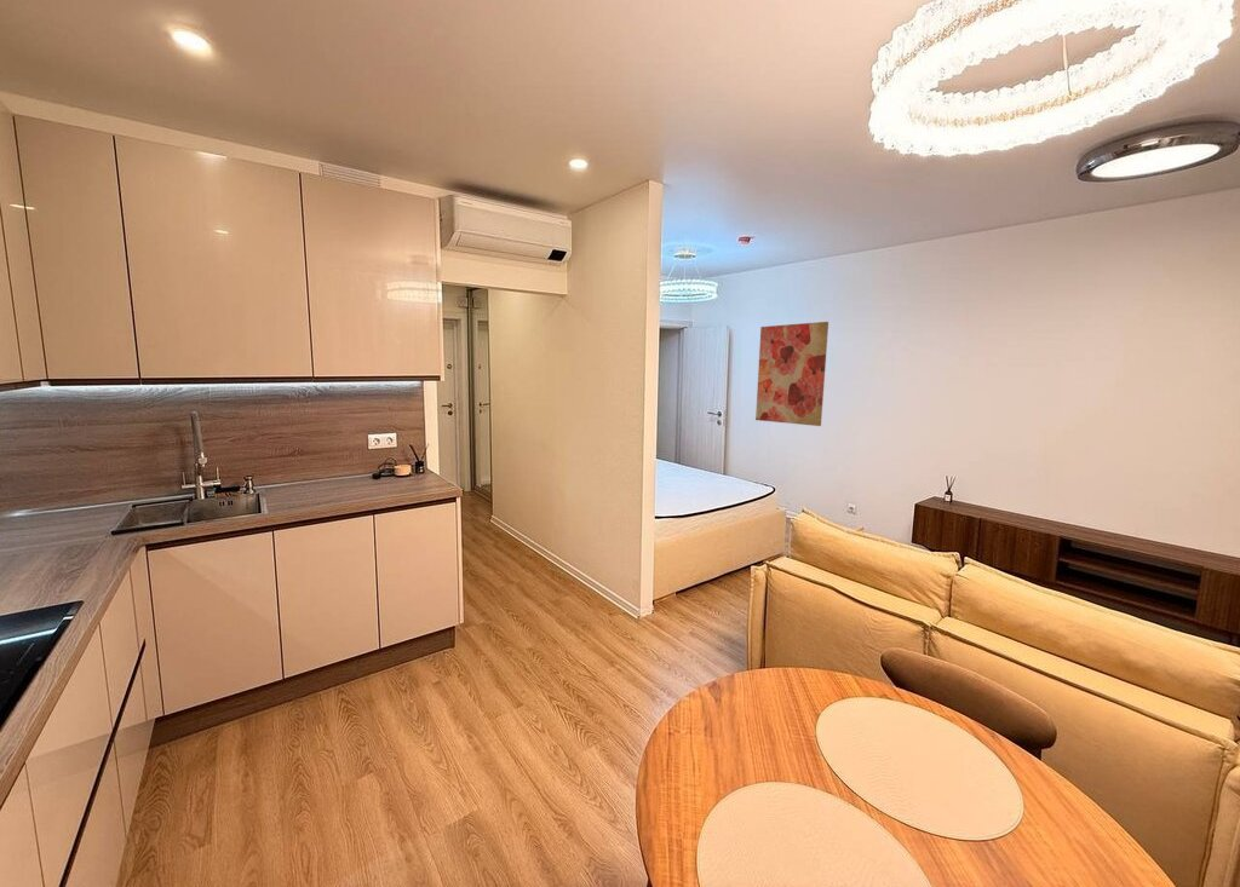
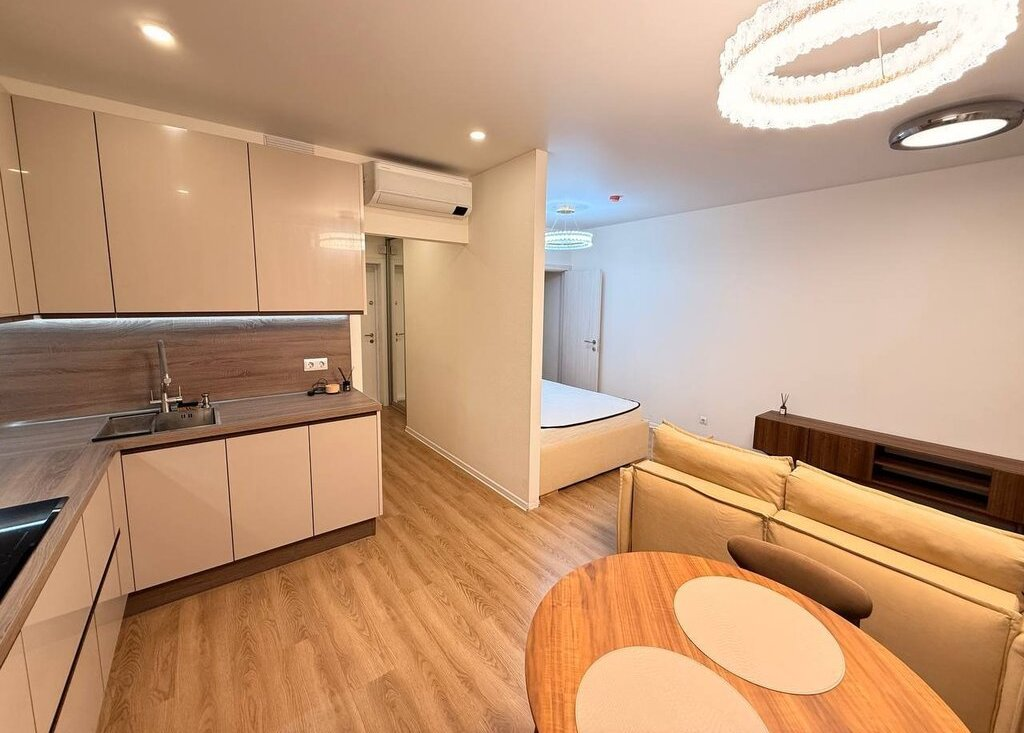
- wall art [754,321,829,427]
